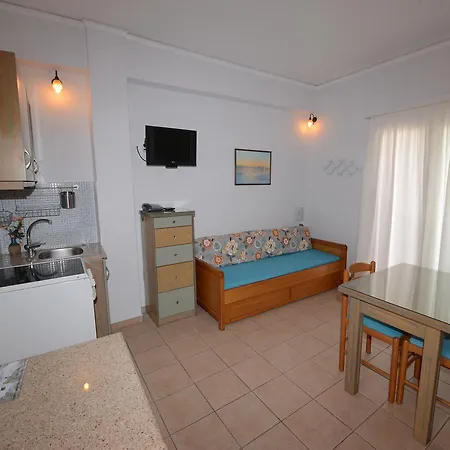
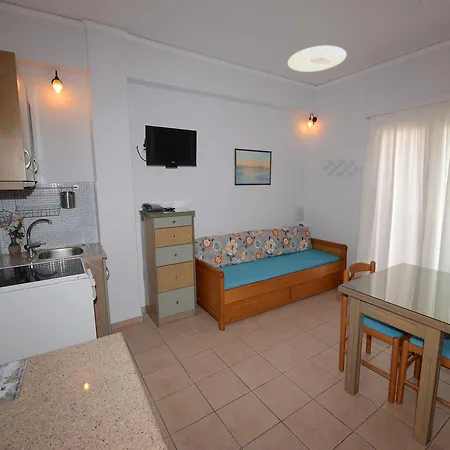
+ ceiling light [287,45,348,73]
